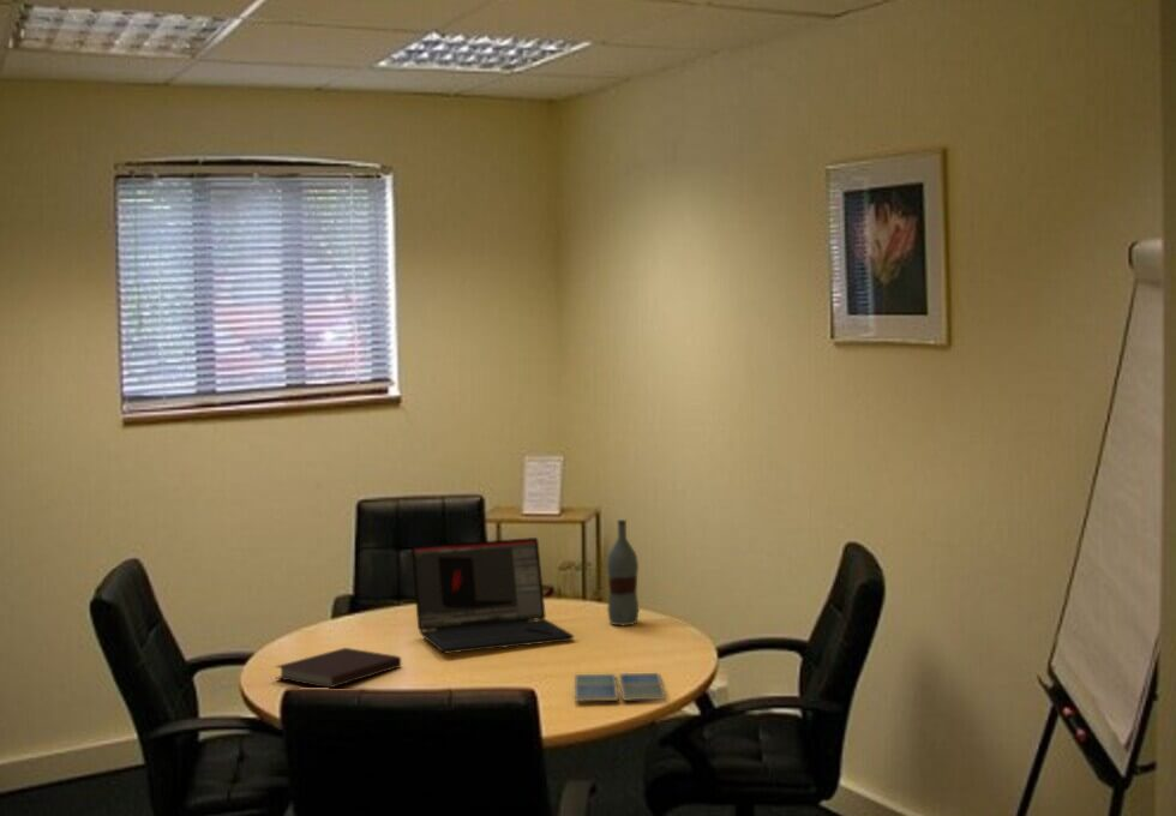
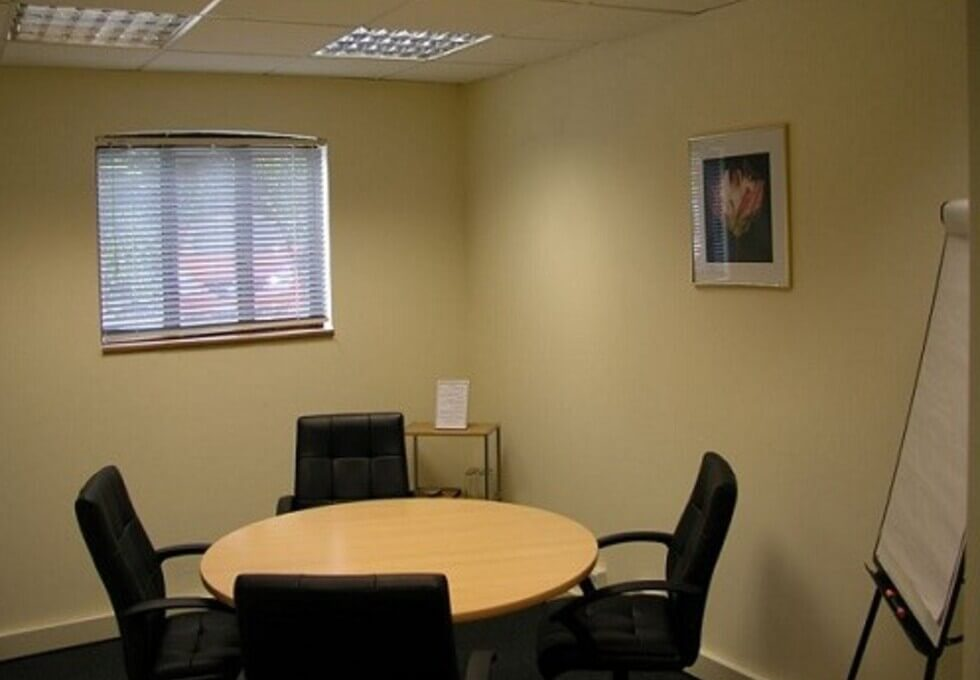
- drink coaster [574,672,667,702]
- bottle [606,518,640,626]
- laptop [410,536,575,654]
- notebook [274,647,402,689]
